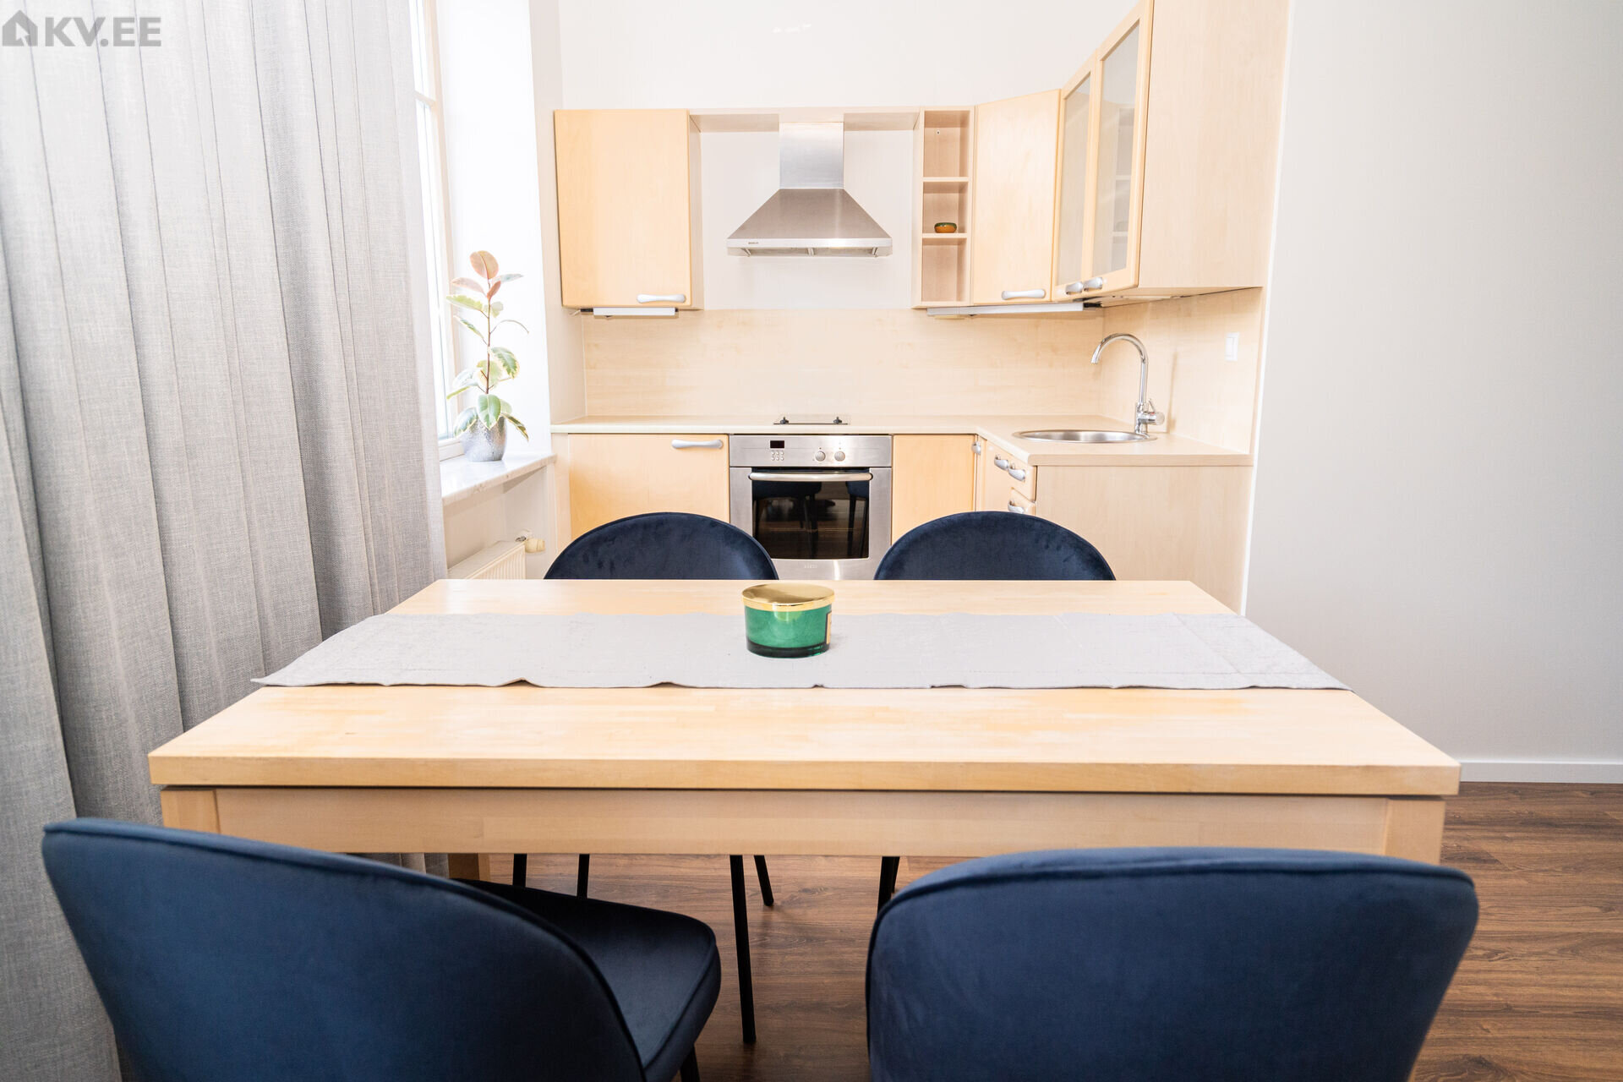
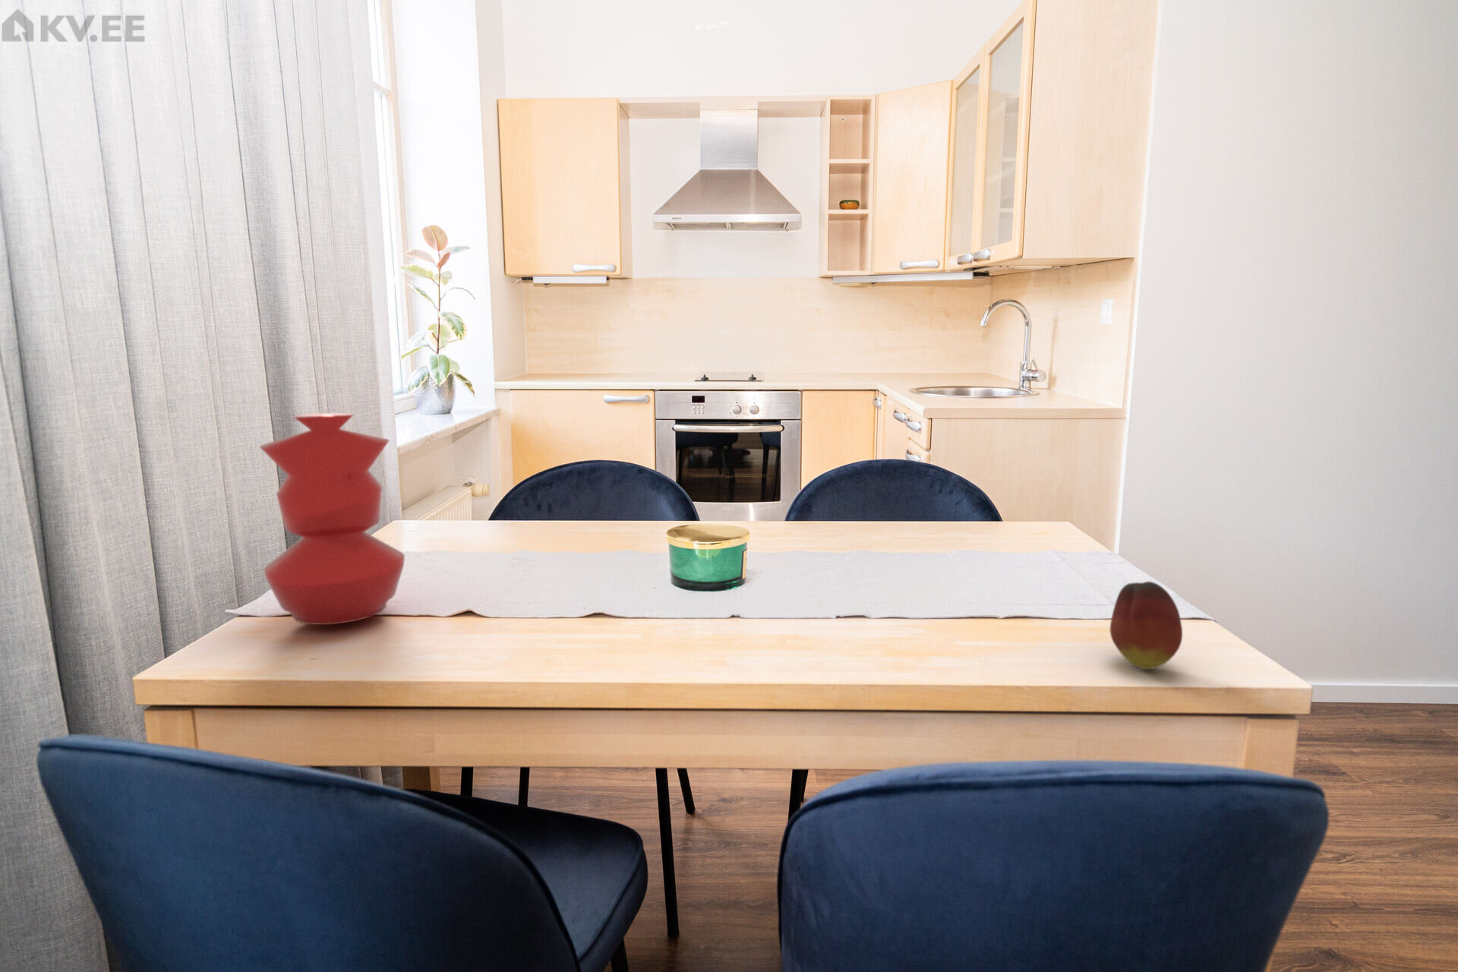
+ apple [1110,580,1184,669]
+ vase [259,412,406,626]
